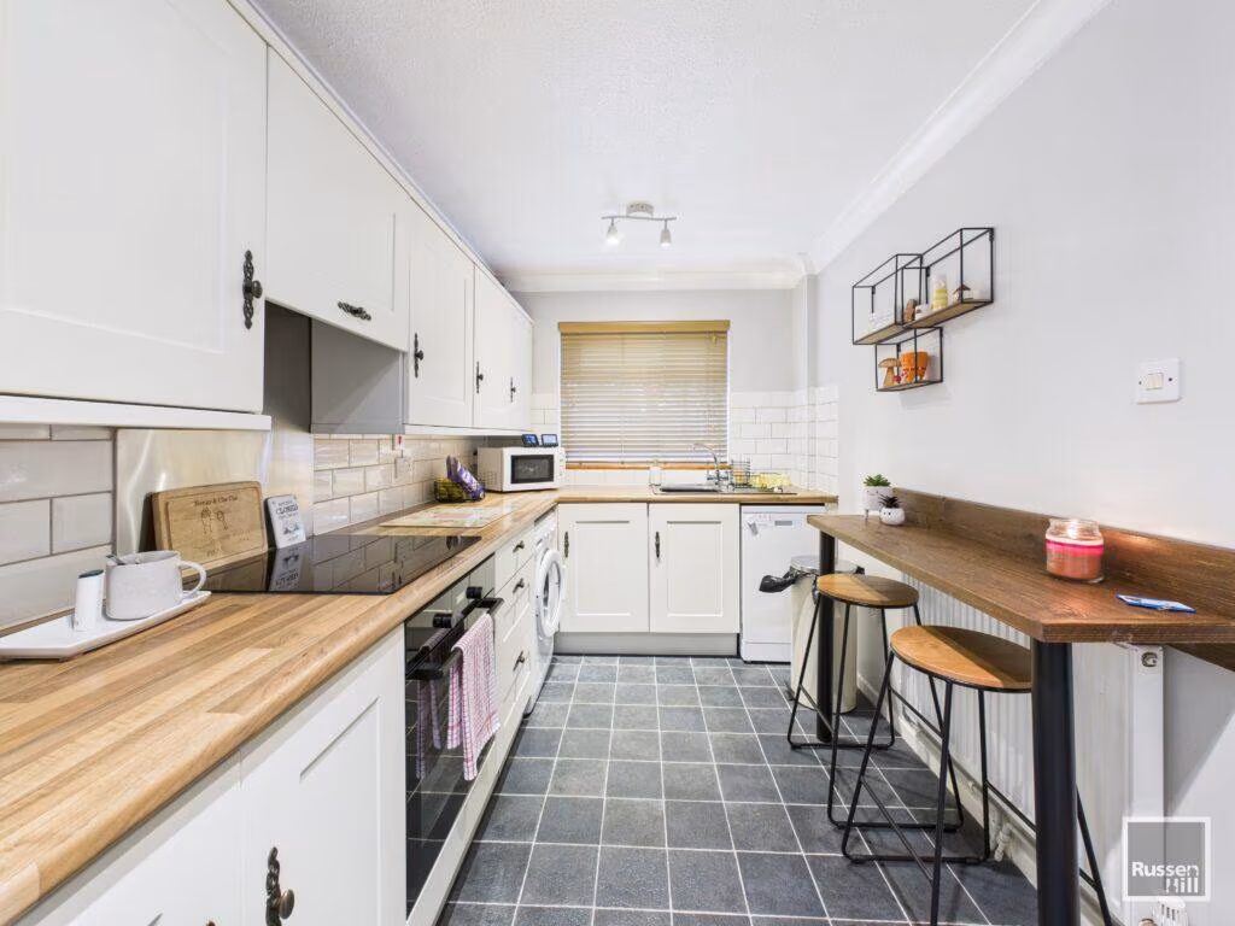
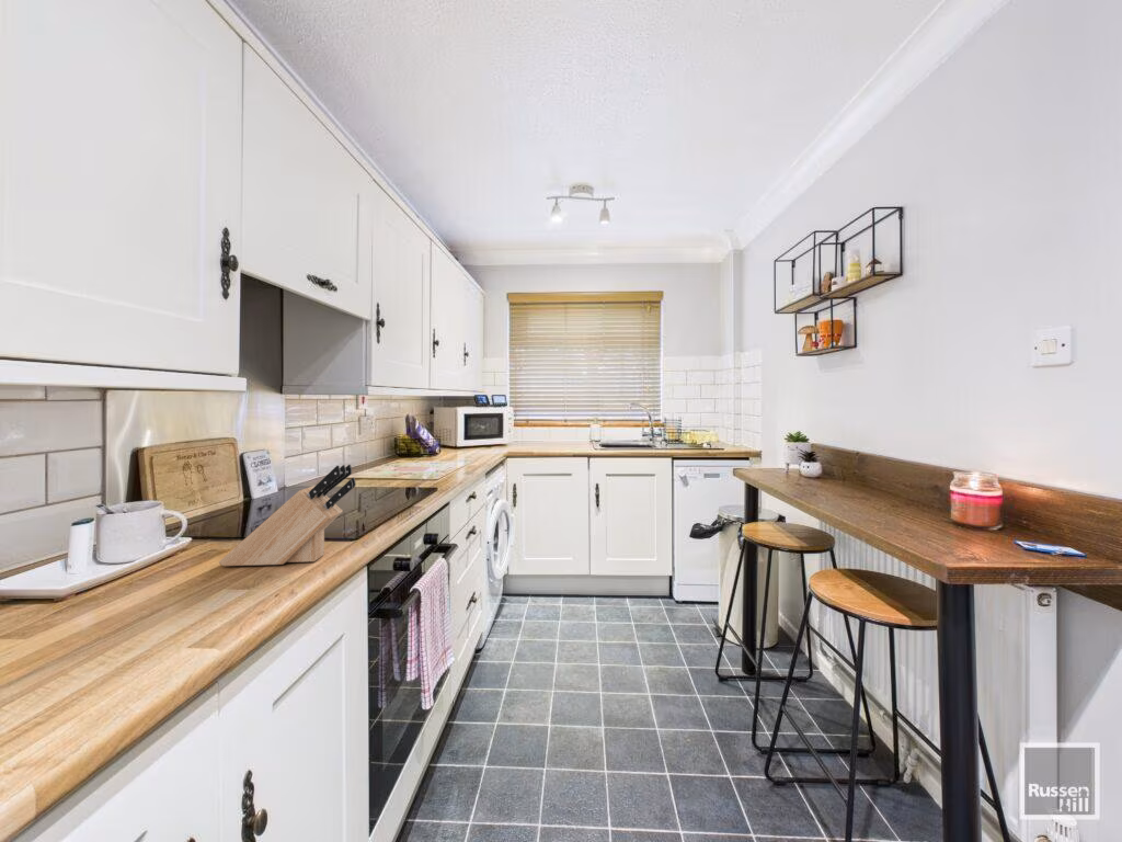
+ knife block [218,464,356,567]
